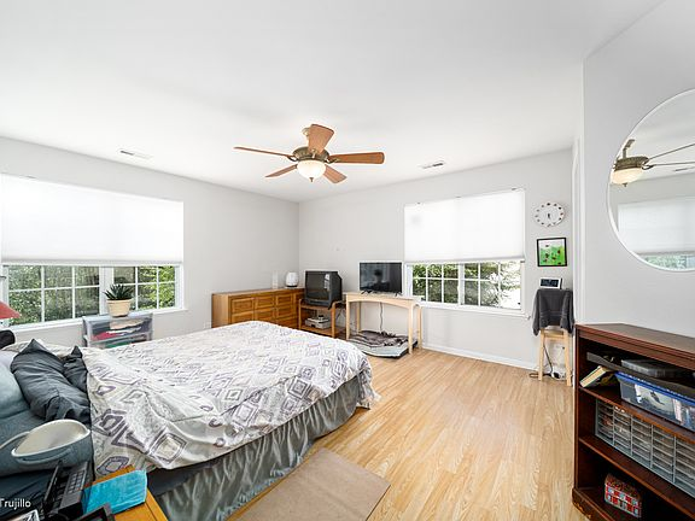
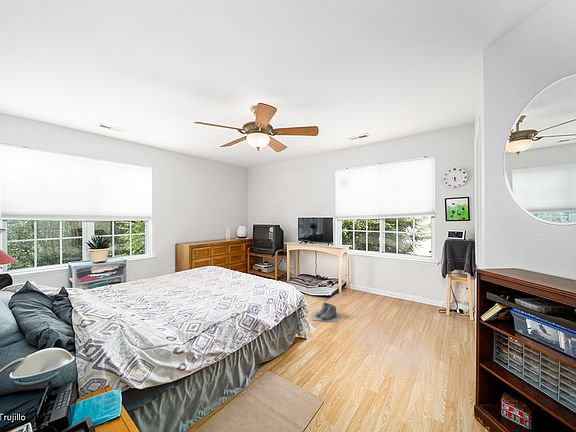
+ boots [311,301,339,323]
